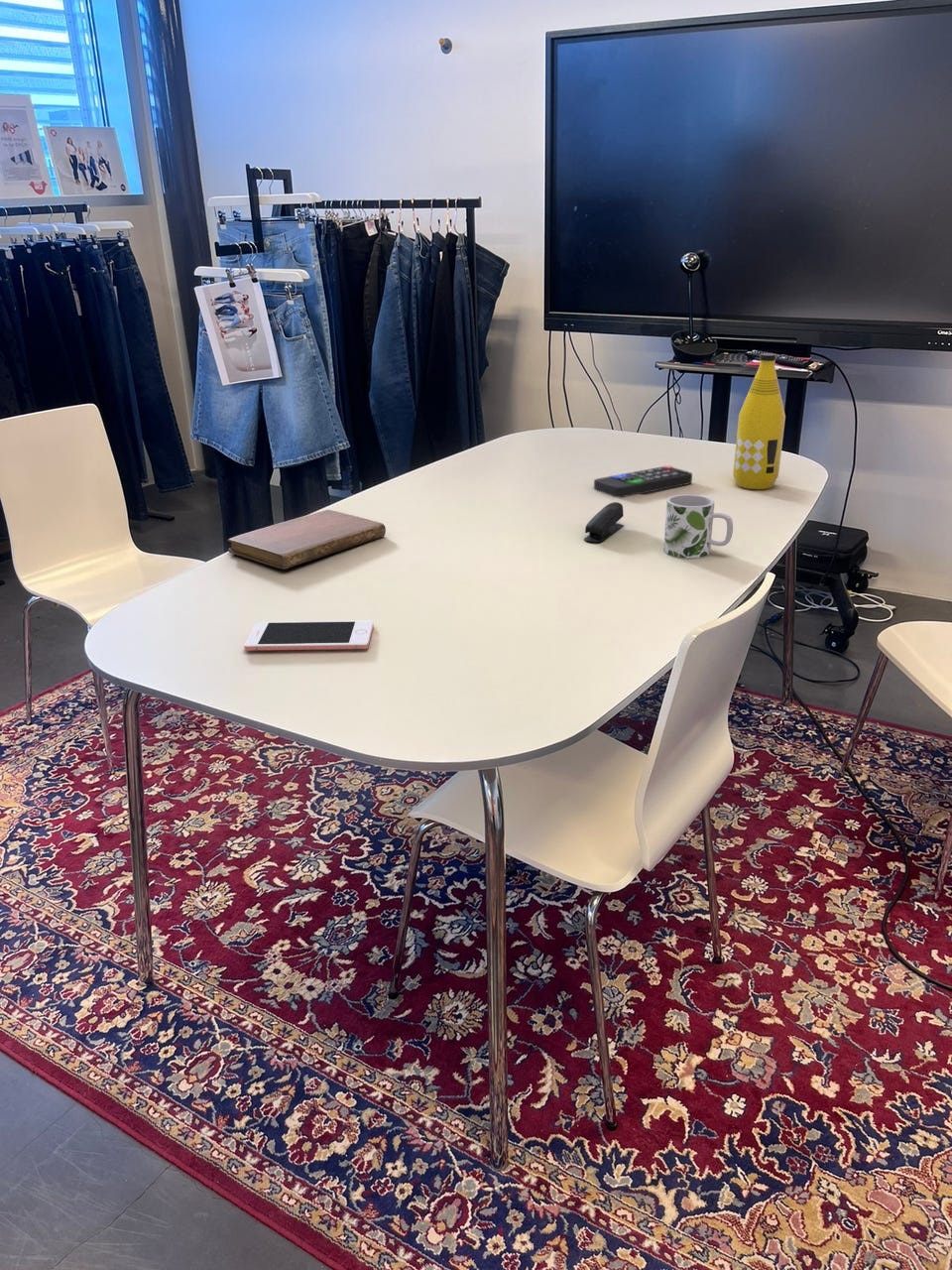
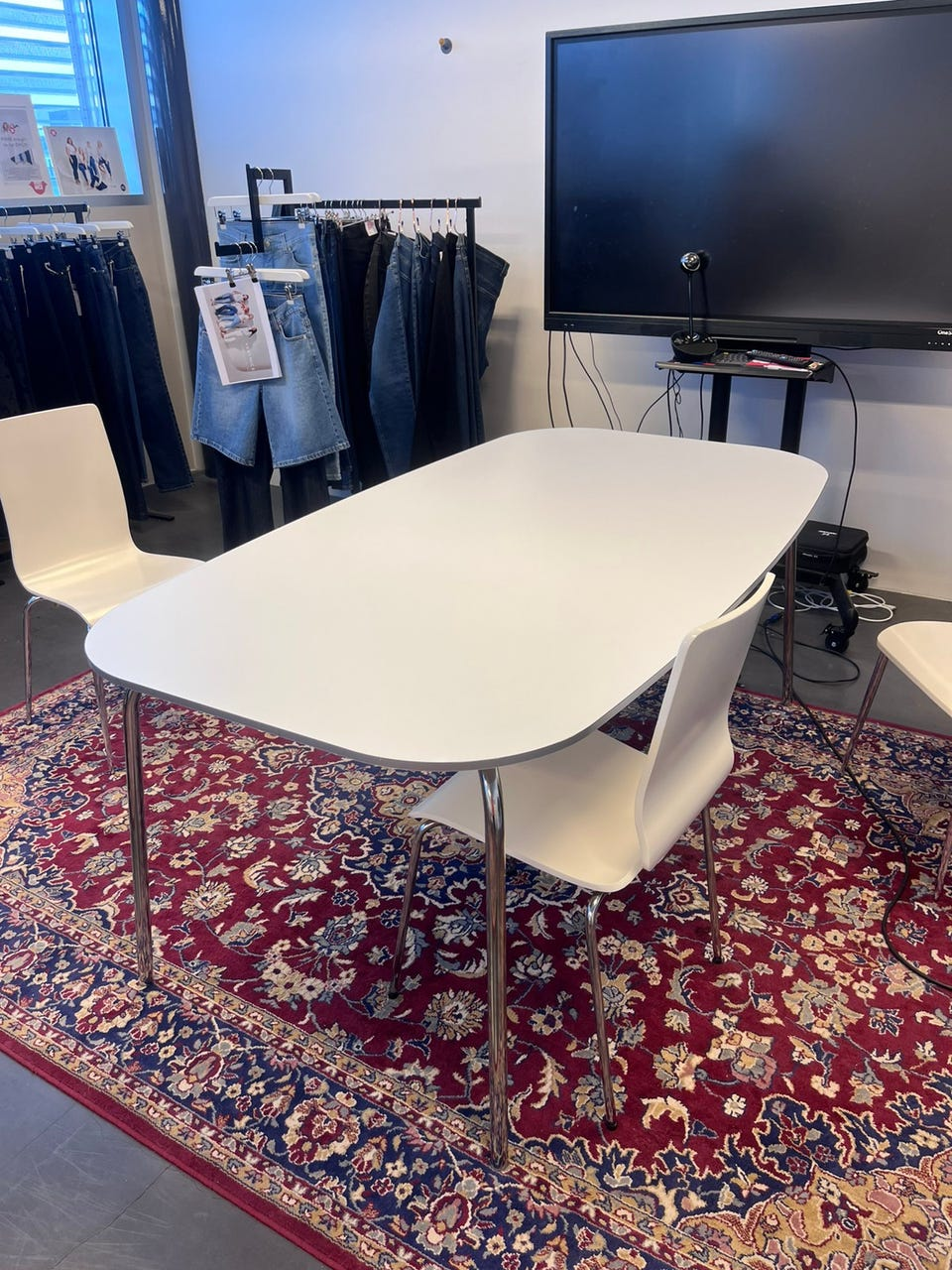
- notebook [227,509,387,571]
- stapler [583,501,625,543]
- remote control [593,465,693,499]
- cell phone [243,620,375,652]
- bottle [732,352,786,490]
- mug [662,493,734,560]
